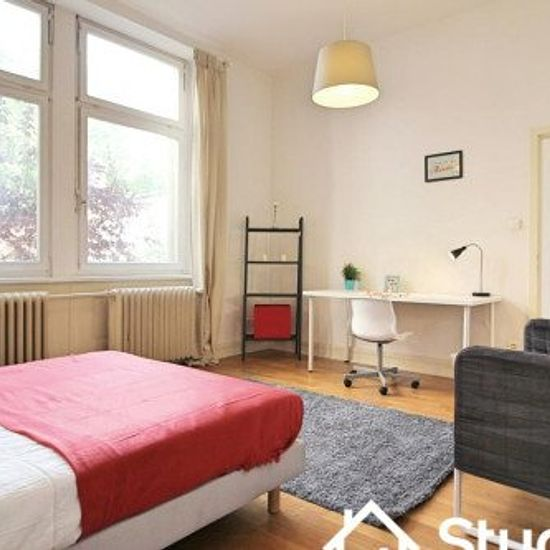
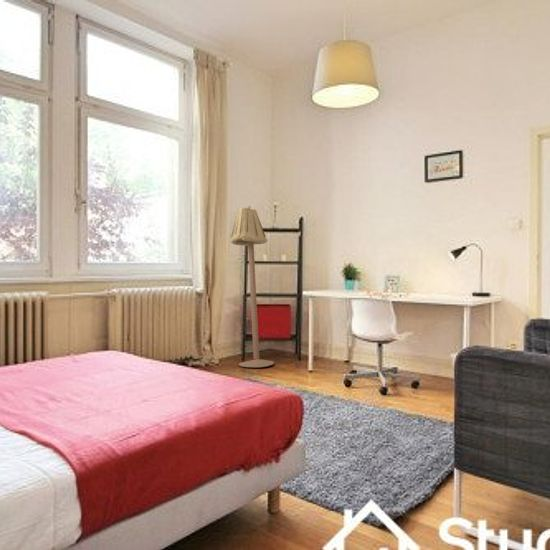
+ floor lamp [230,205,275,368]
